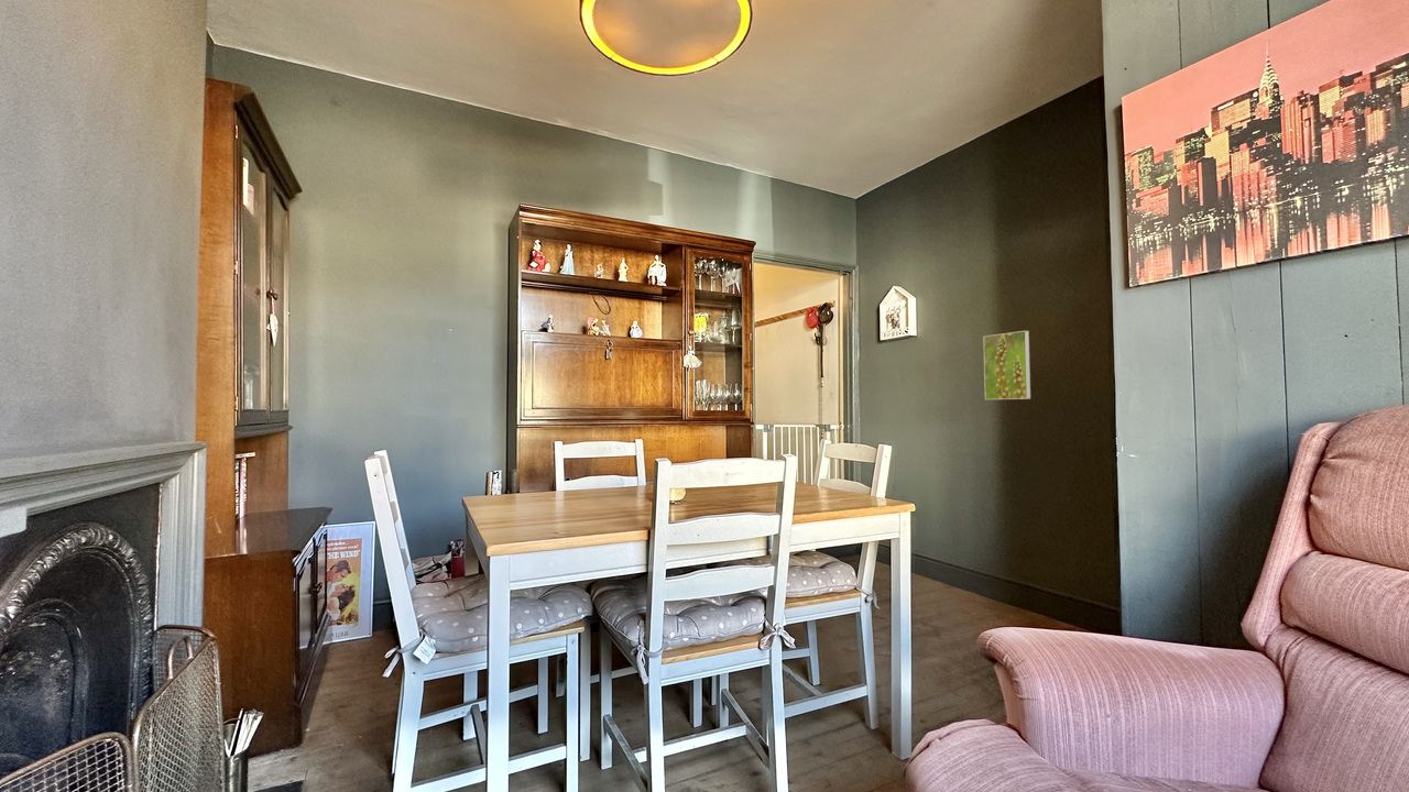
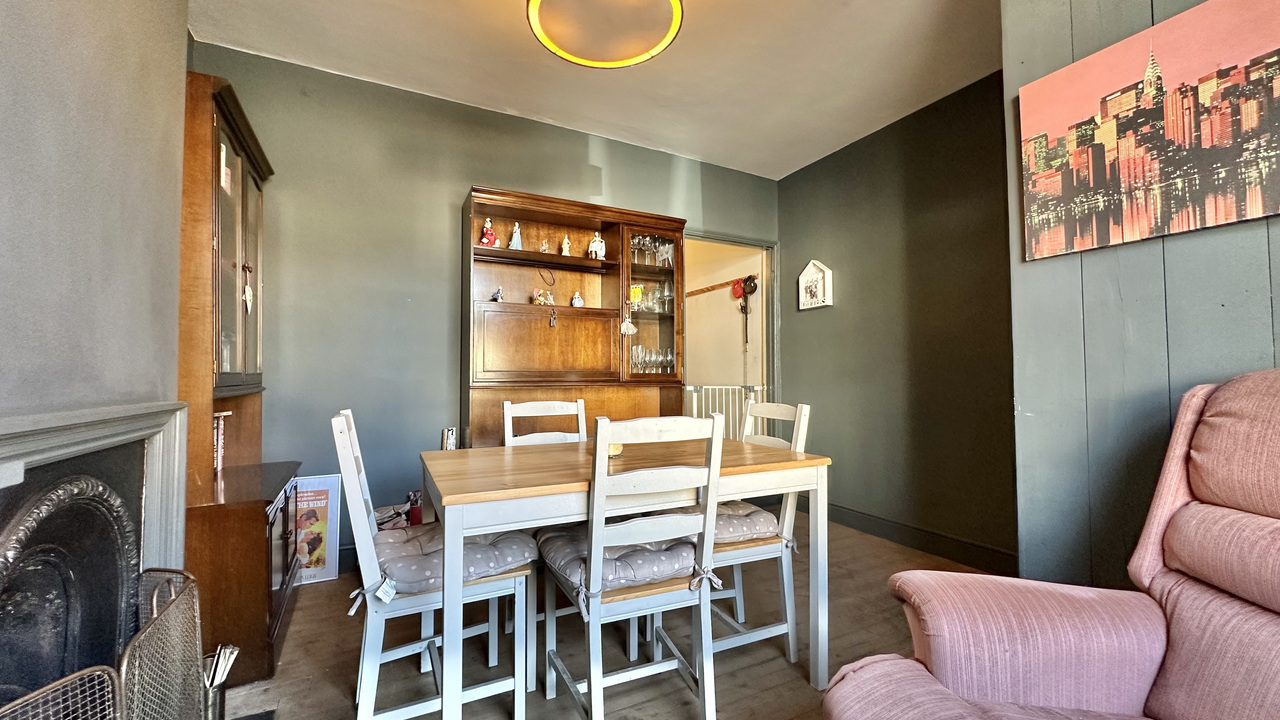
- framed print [982,330,1031,400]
